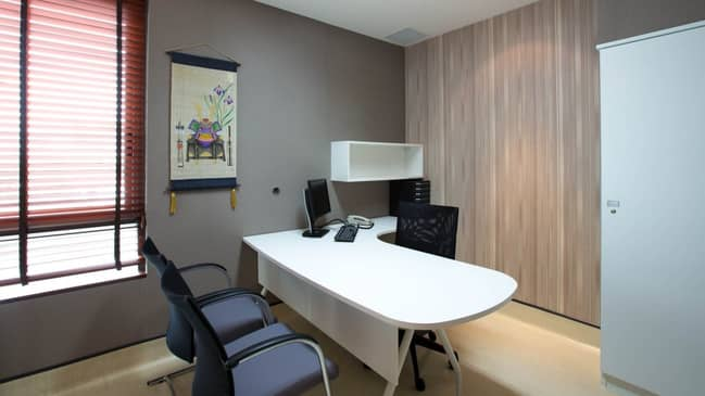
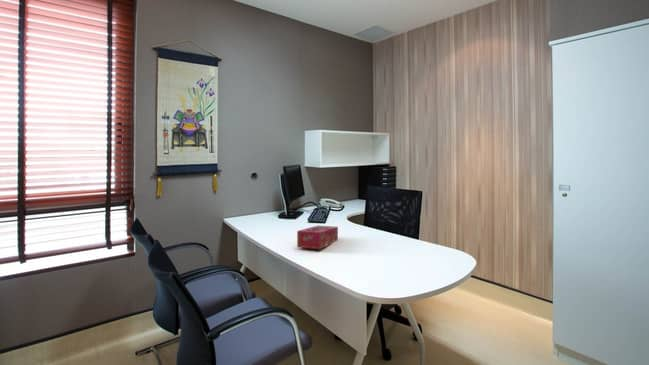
+ tissue box [296,225,339,250]
